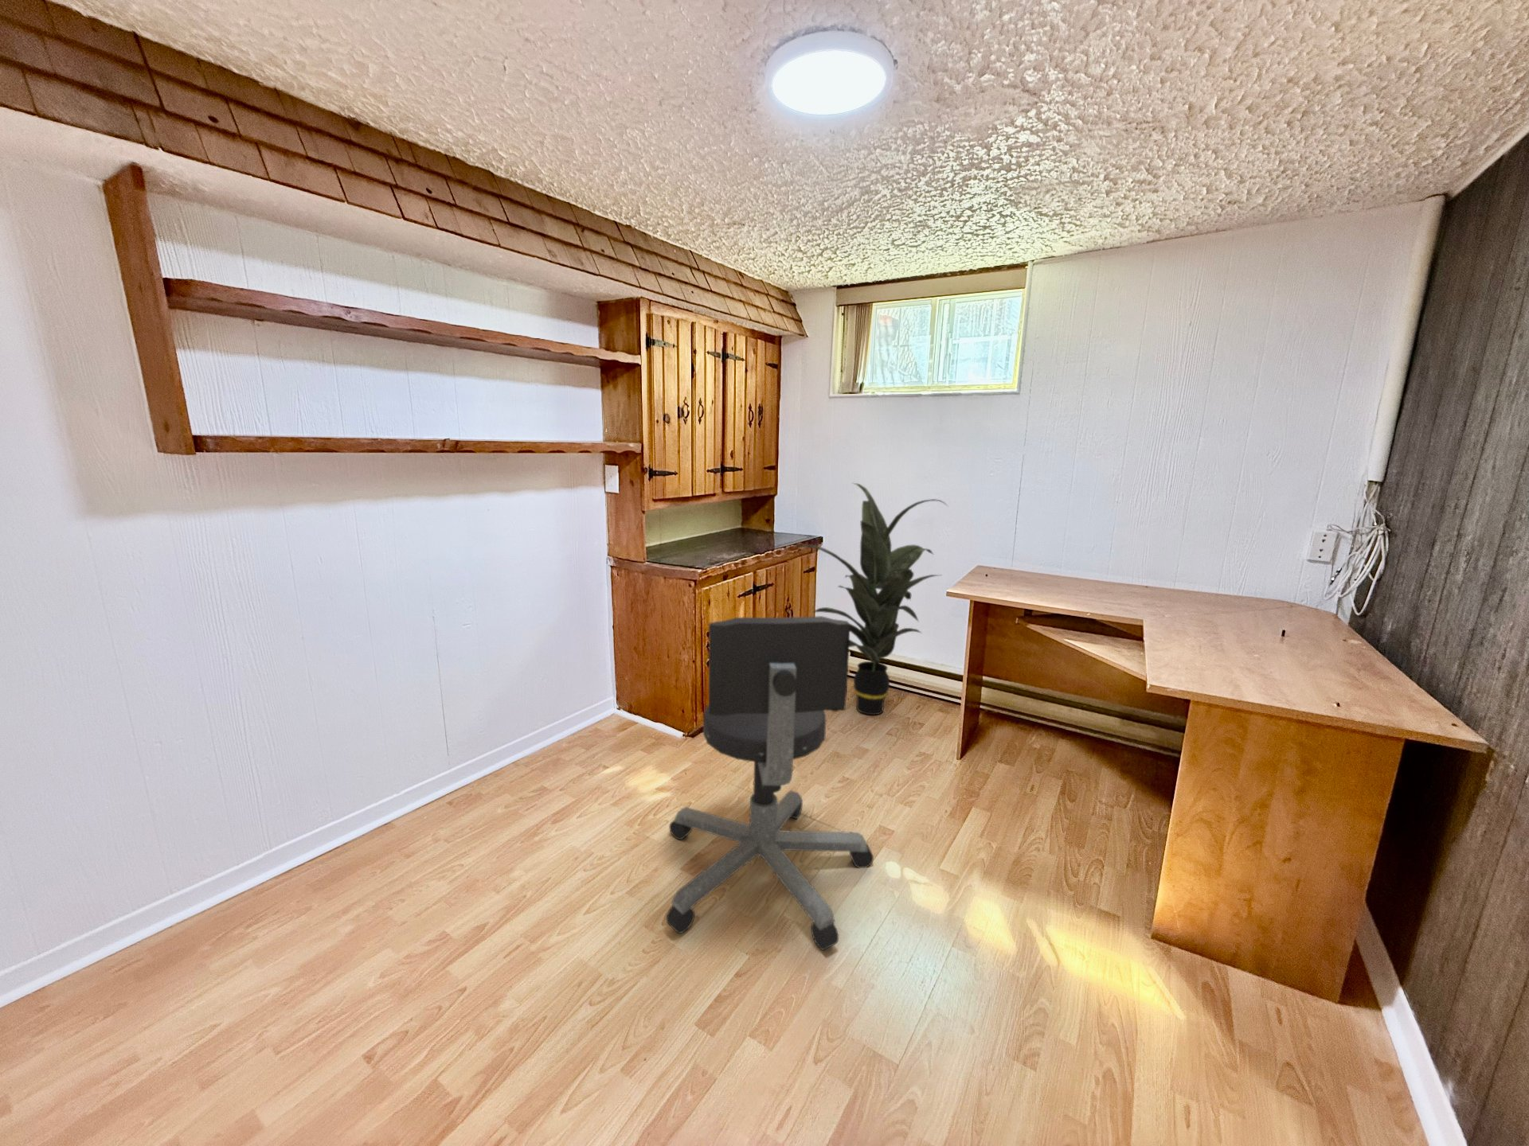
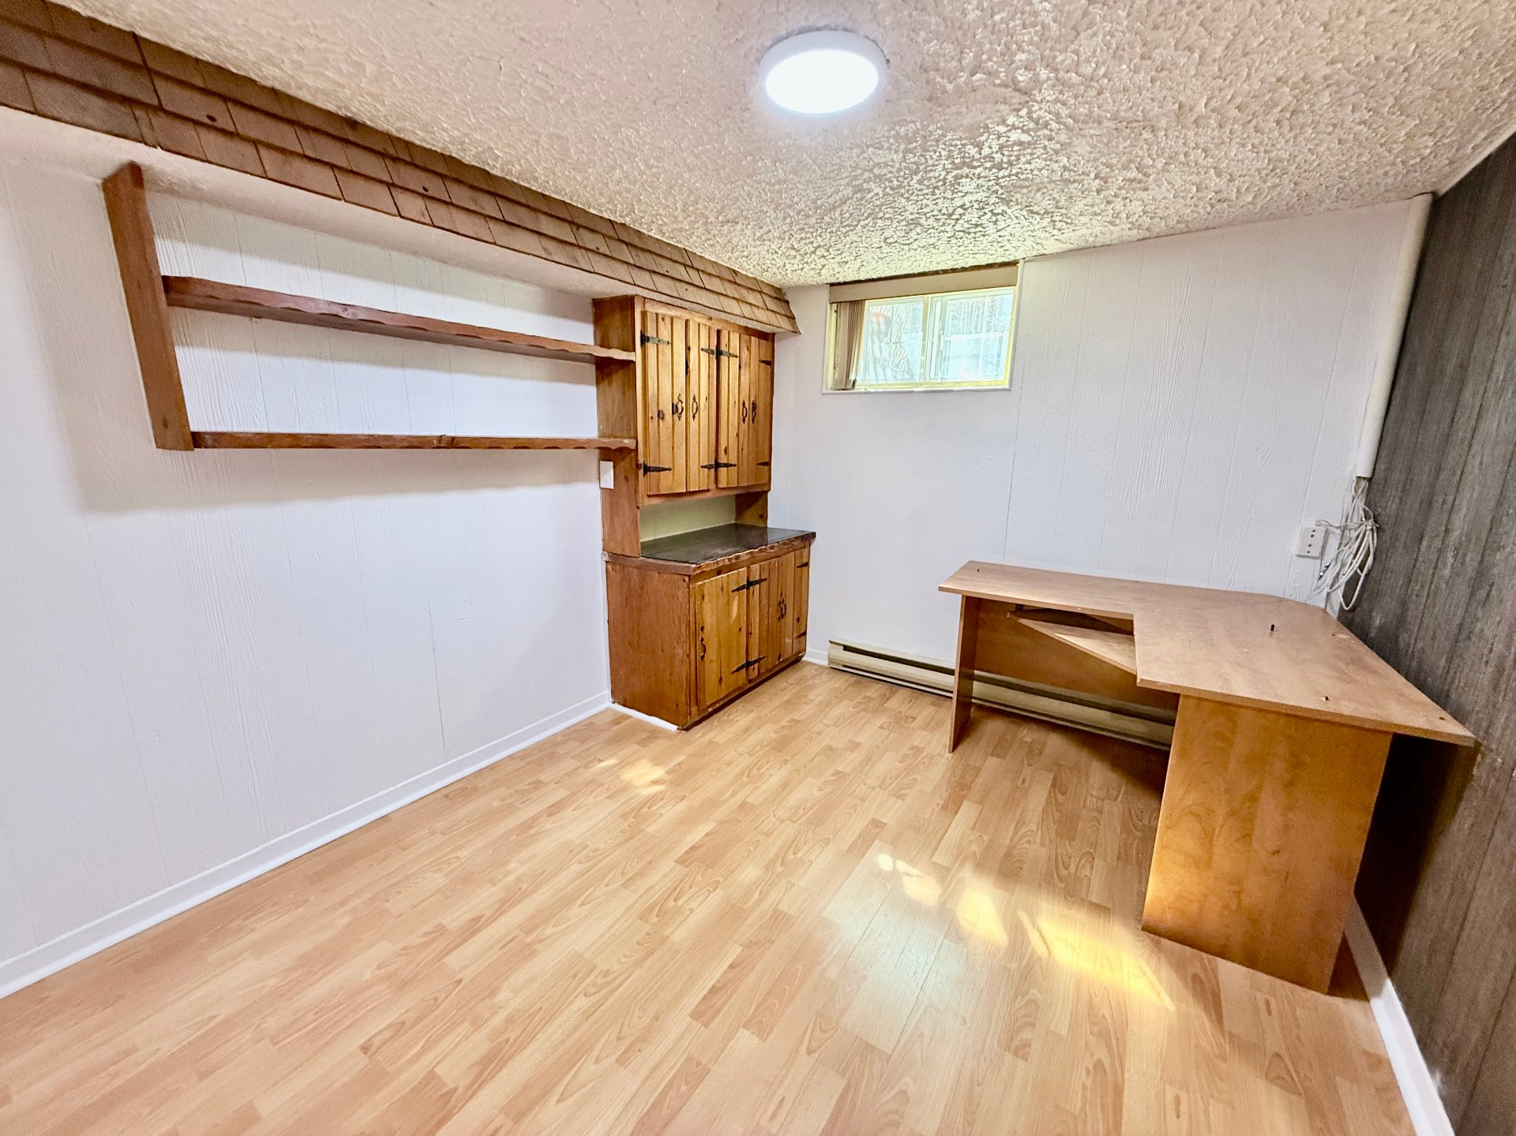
- office chair [666,615,874,951]
- indoor plant [793,483,949,716]
